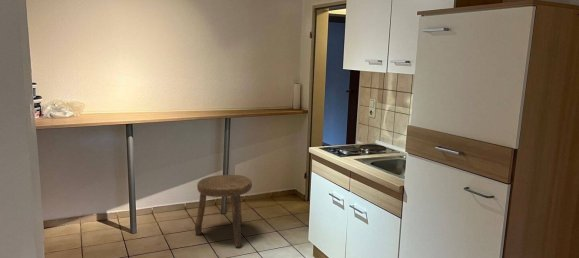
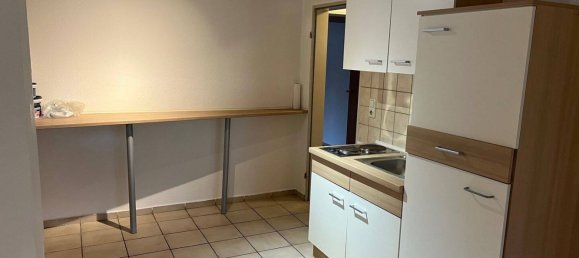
- stool [194,174,253,248]
